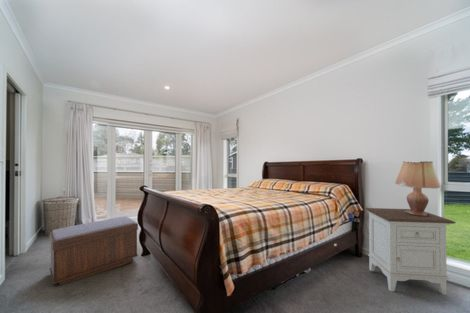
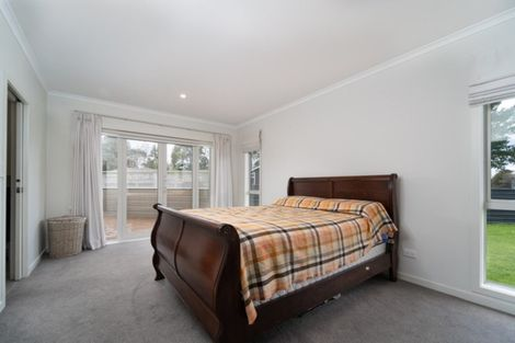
- nightstand [364,207,457,296]
- bench [49,215,139,286]
- lamp [394,160,442,216]
